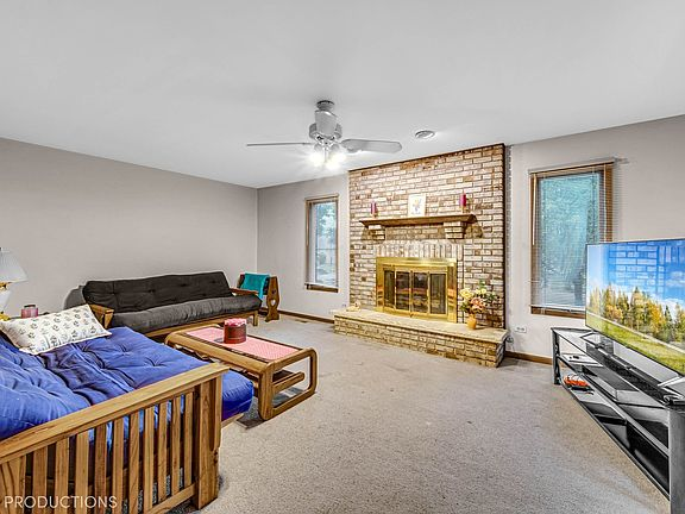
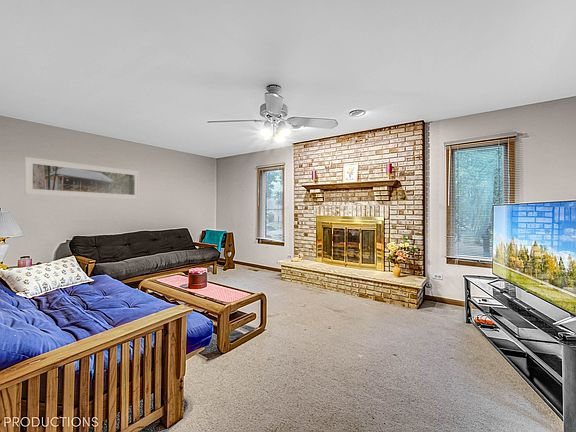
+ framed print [24,156,140,201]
